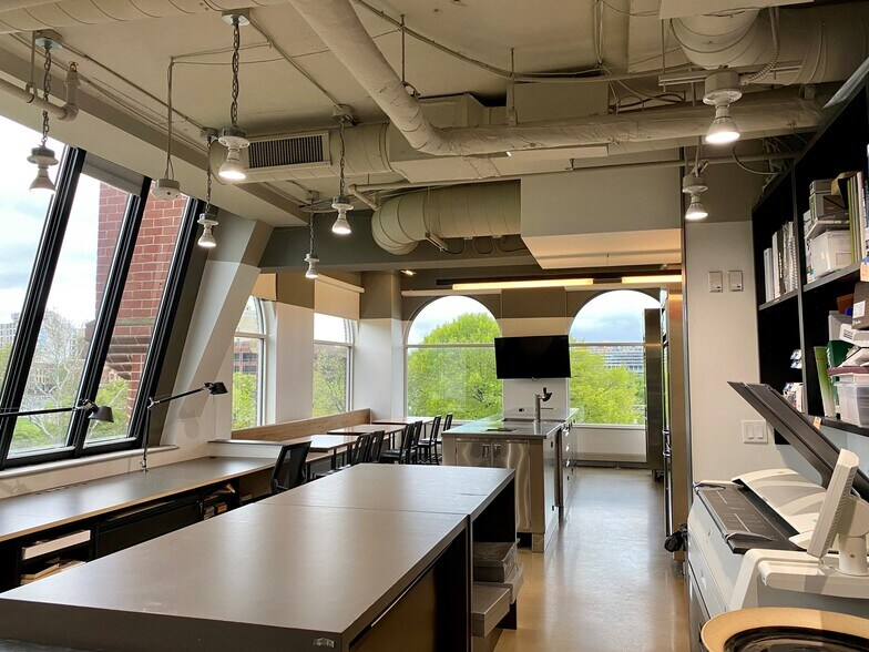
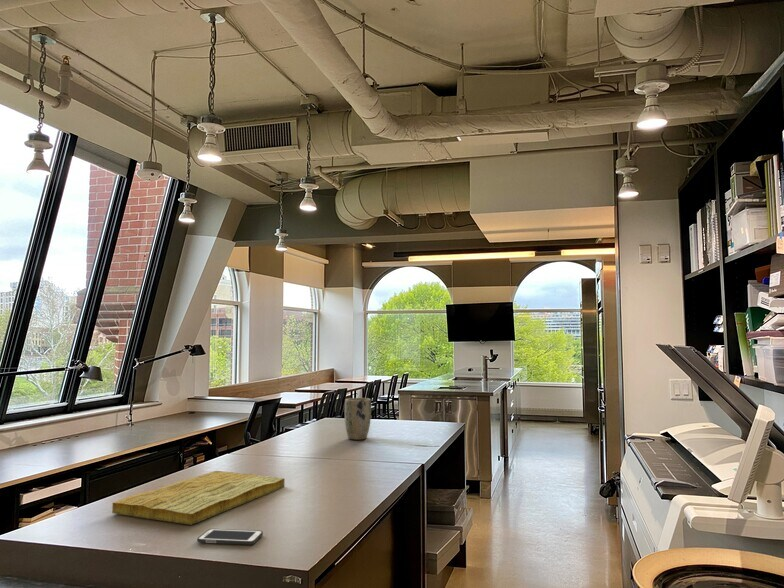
+ plant pot [344,397,372,441]
+ cell phone [196,528,264,546]
+ cutting board [111,470,285,526]
